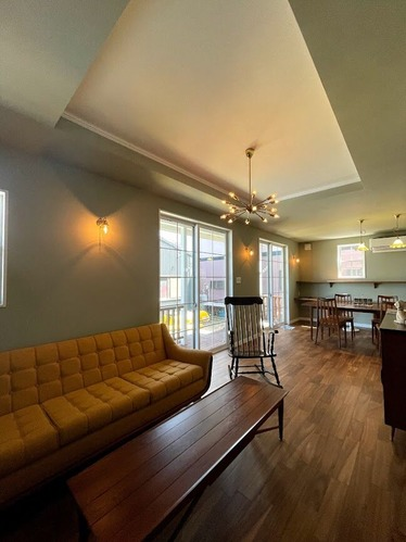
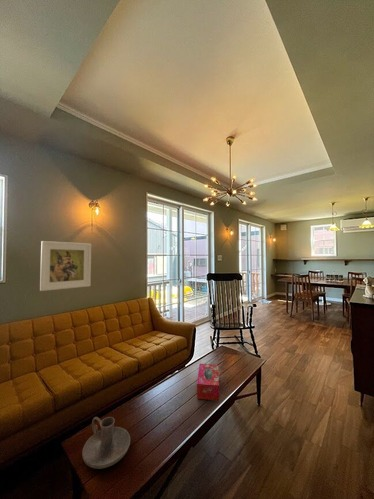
+ candle holder [81,416,131,470]
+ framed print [39,240,92,292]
+ tissue box [196,363,220,401]
